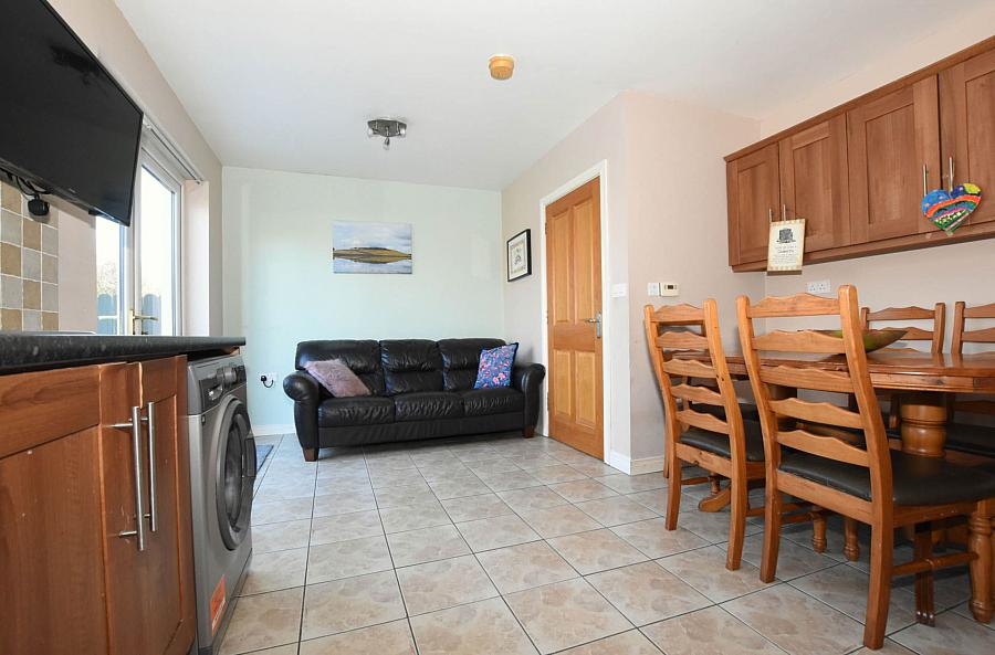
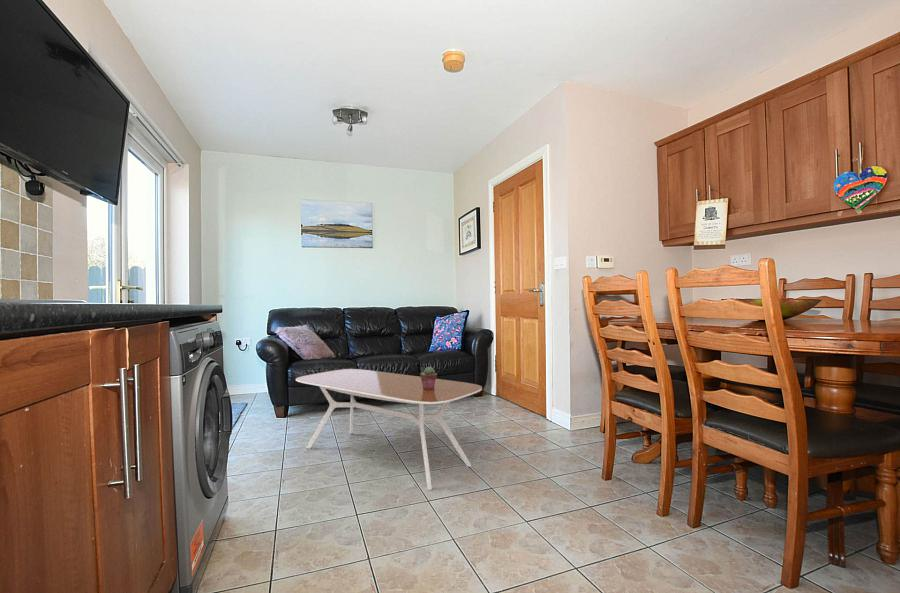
+ coffee table [295,368,483,491]
+ potted succulent [419,366,438,390]
